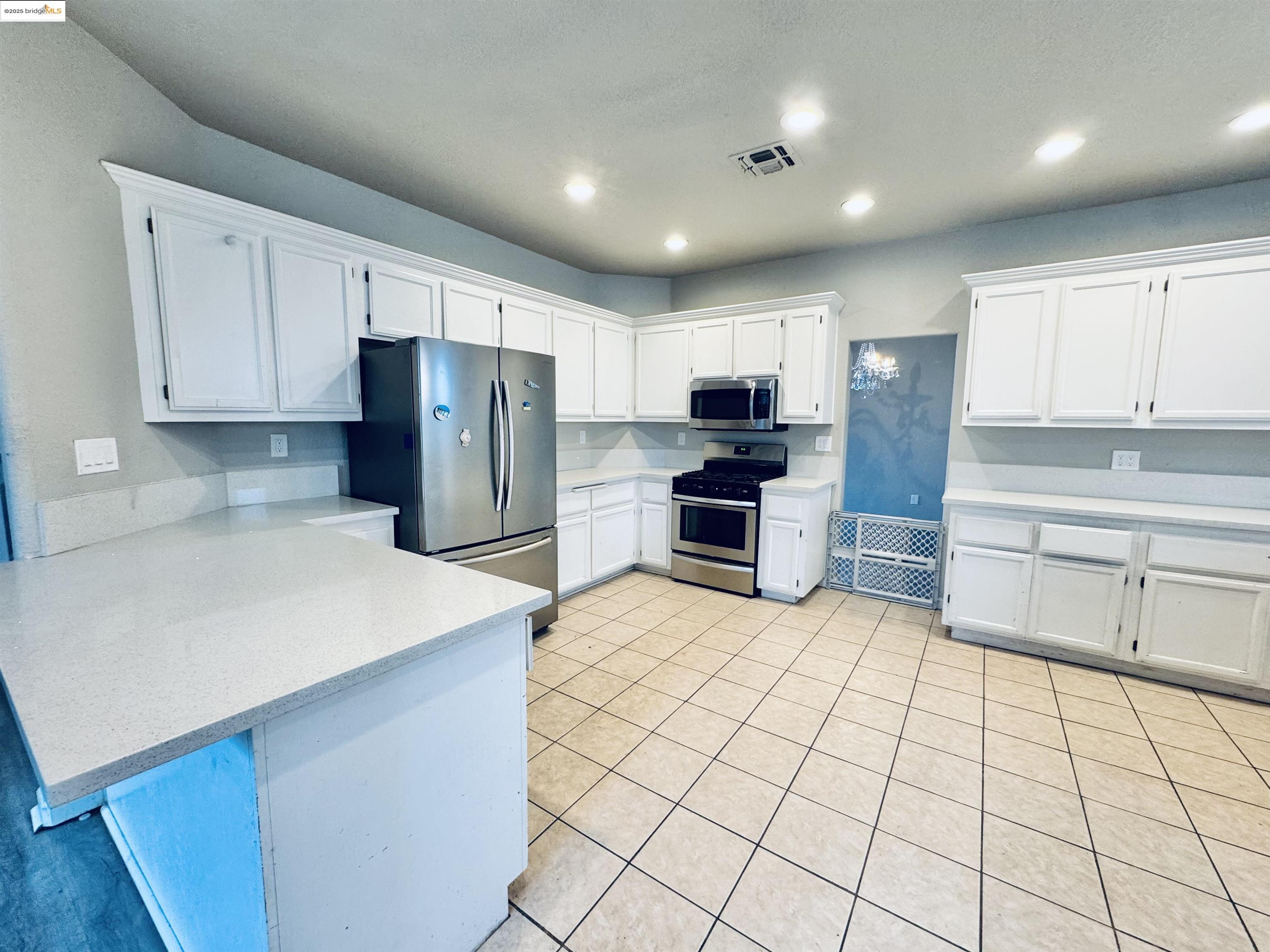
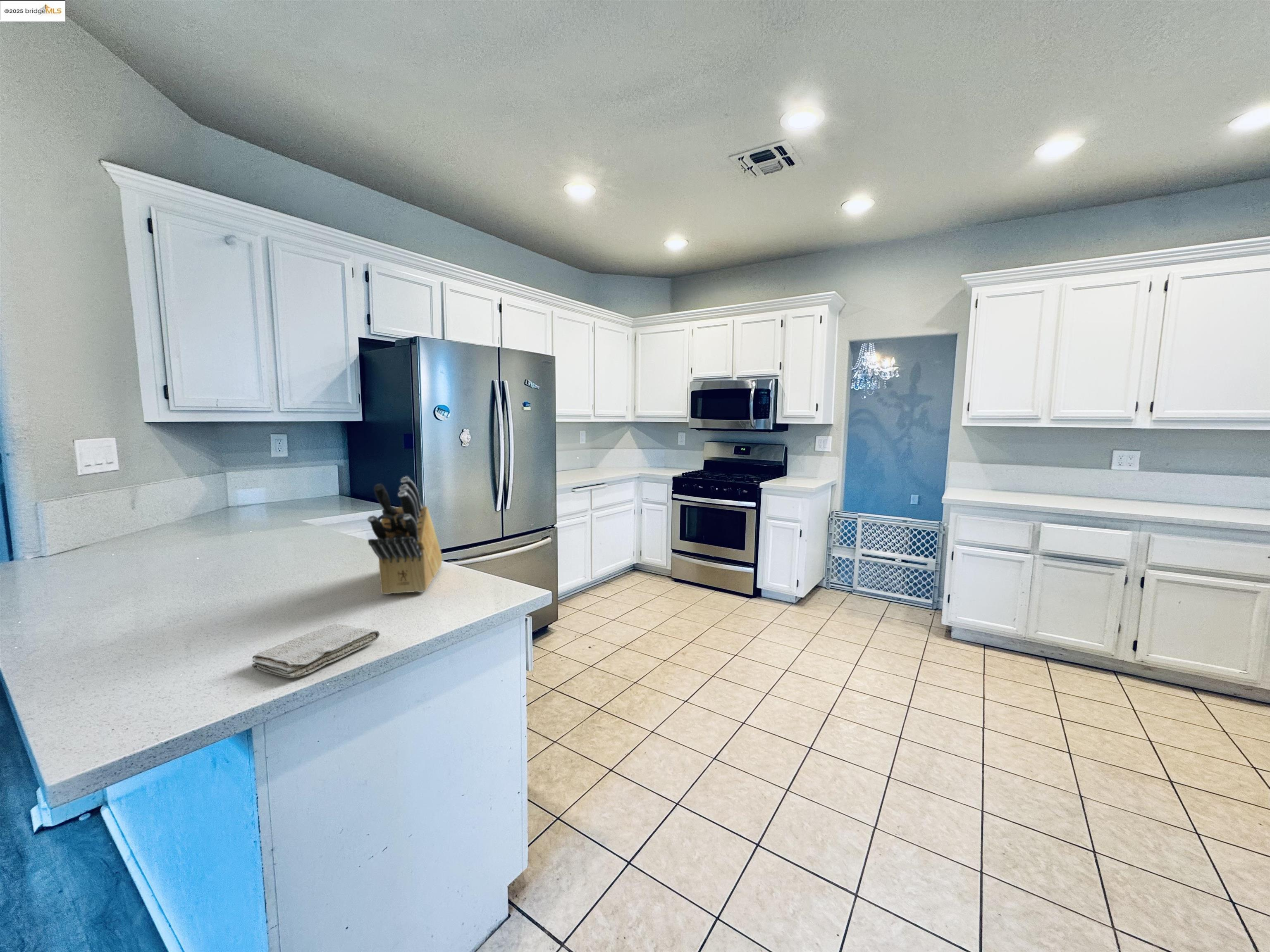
+ washcloth [252,623,380,678]
+ knife block [367,476,443,595]
